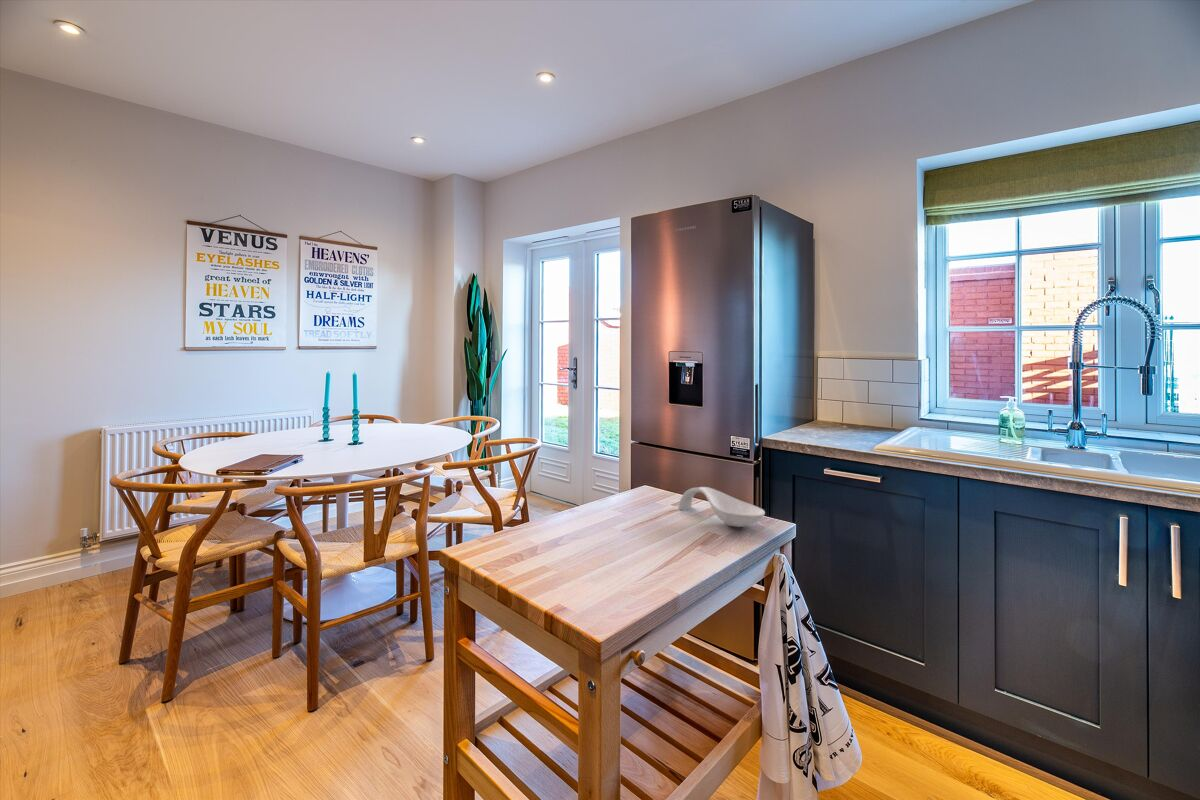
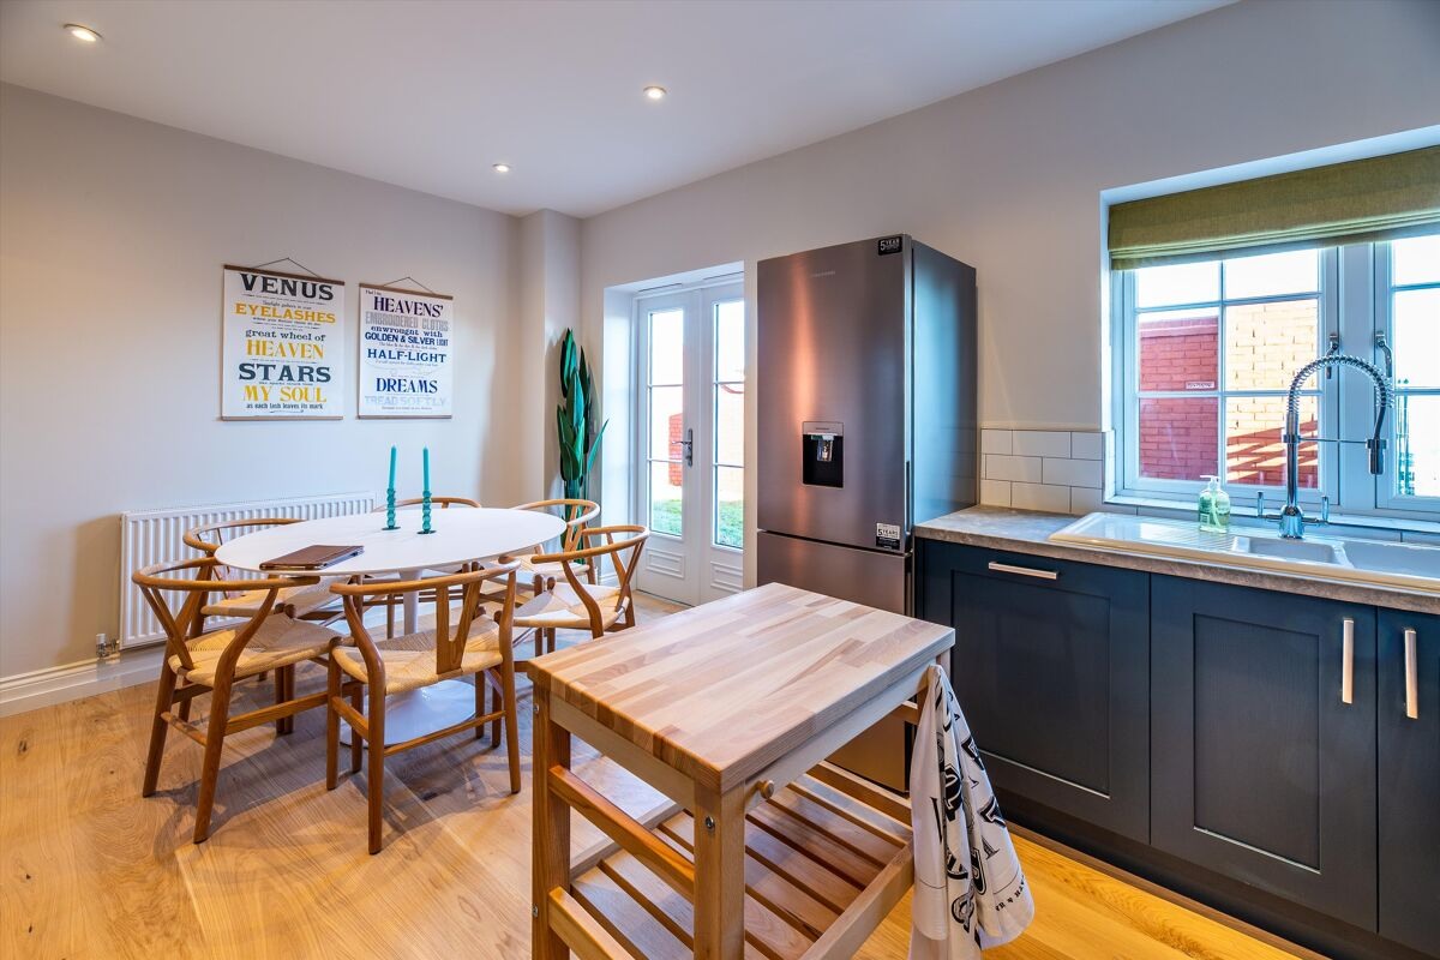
- spoon rest [677,486,766,528]
